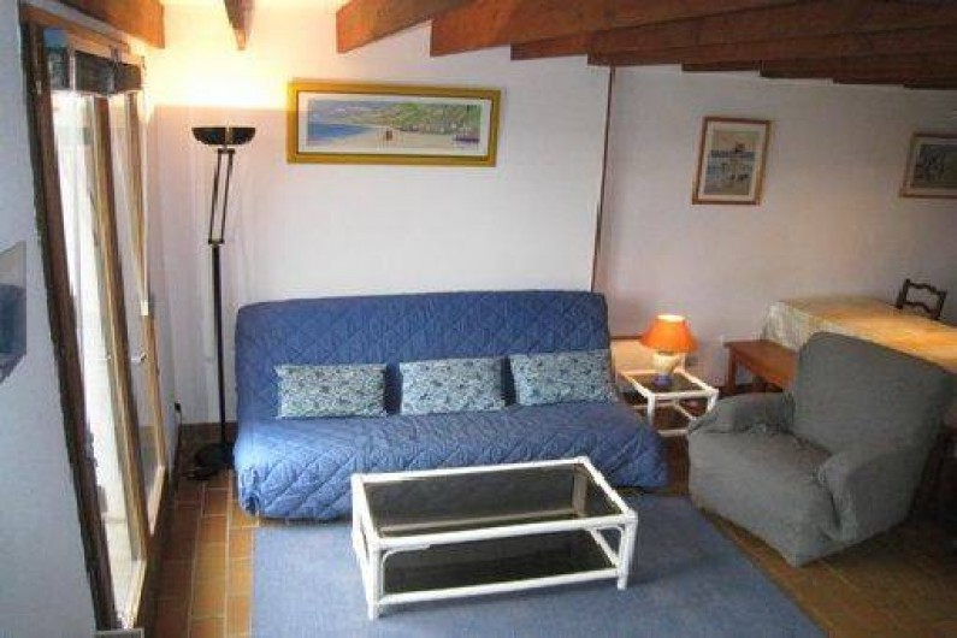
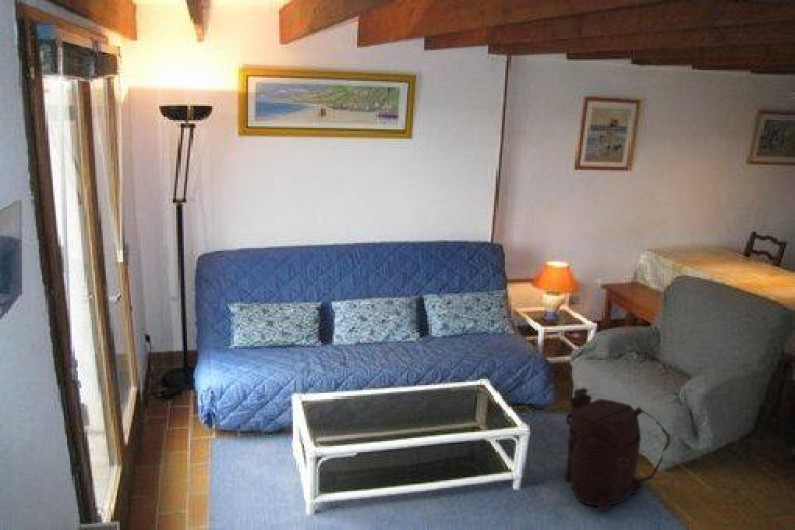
+ backpack [563,386,671,512]
